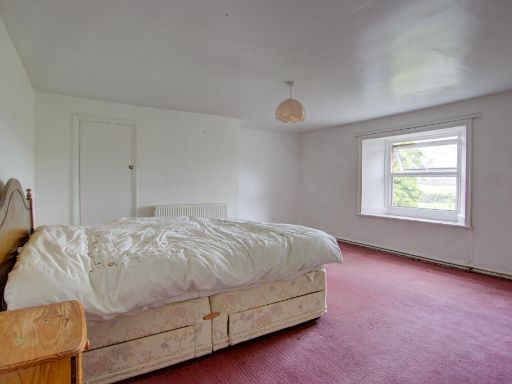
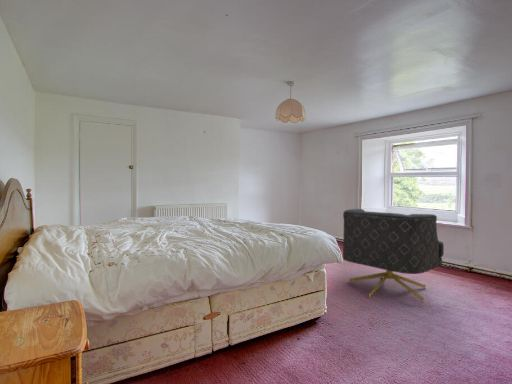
+ armchair [342,208,445,303]
